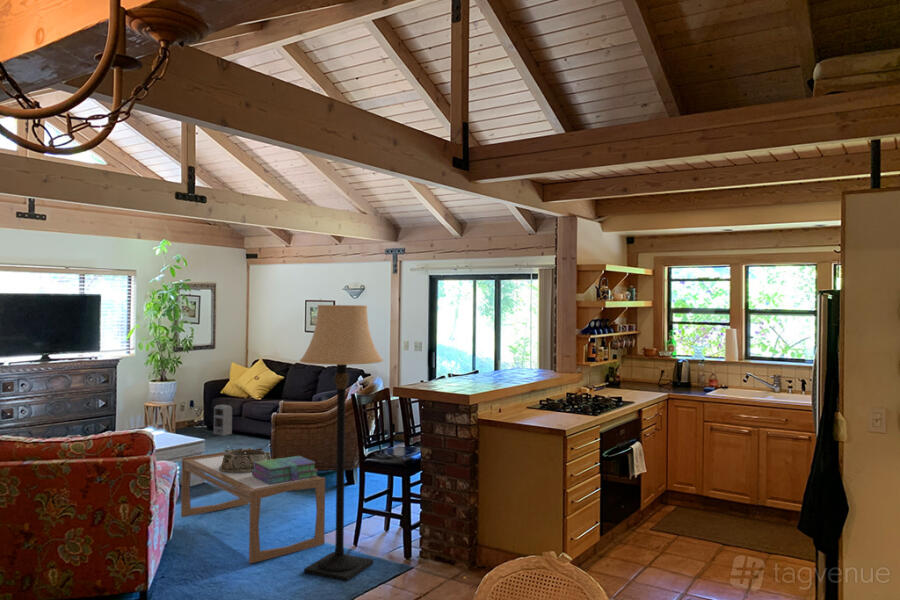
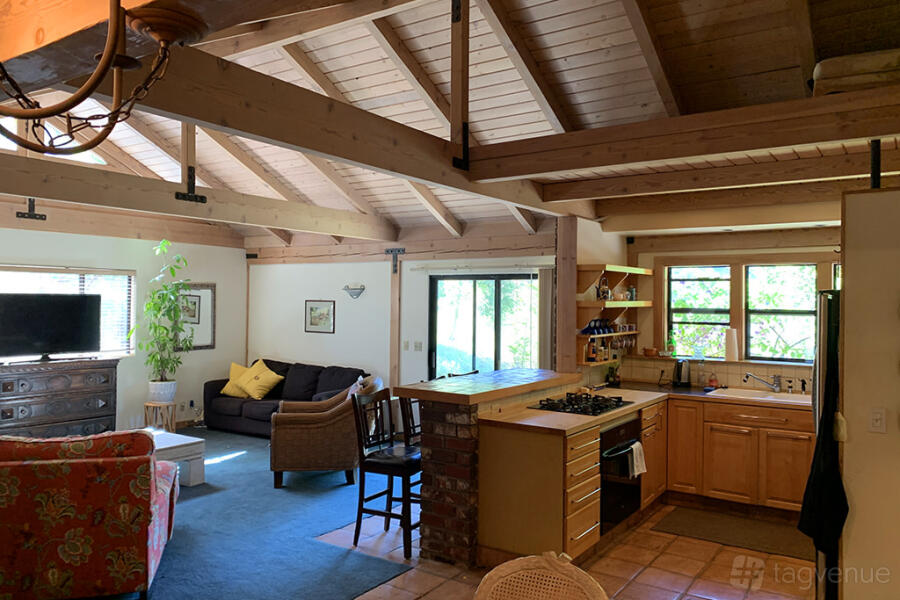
- speaker [213,404,233,437]
- lamp [299,304,384,583]
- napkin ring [219,447,272,473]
- stack of books [252,455,319,484]
- coffee table [180,448,326,565]
